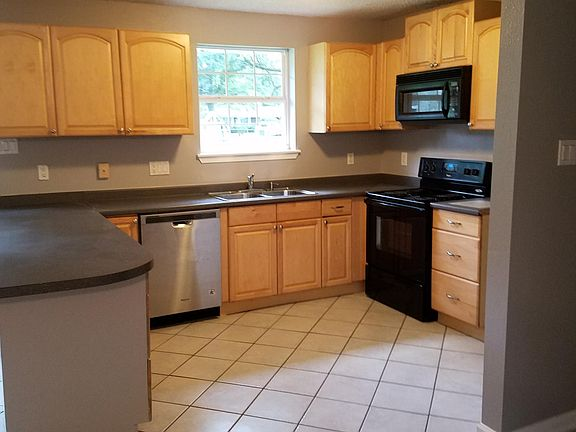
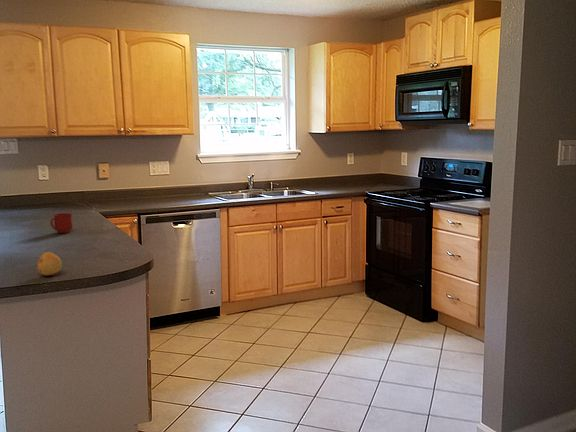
+ mug [49,212,74,234]
+ fruit [36,251,63,276]
